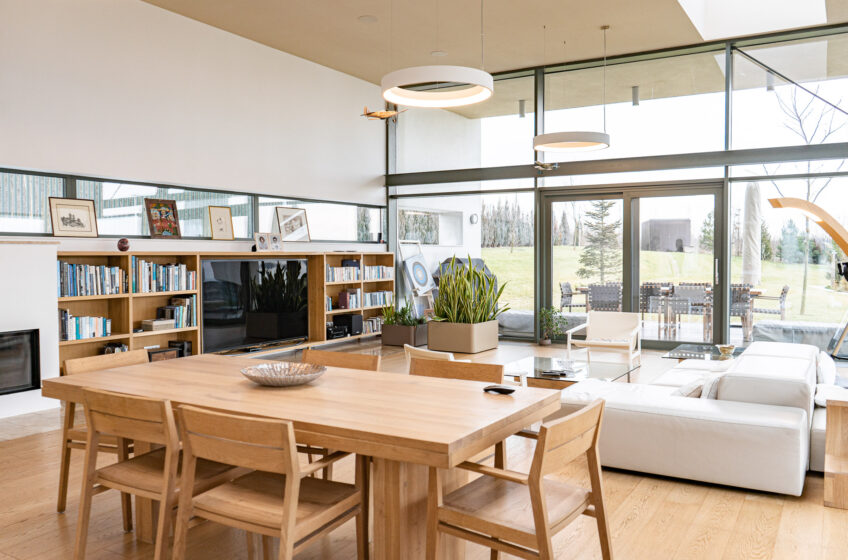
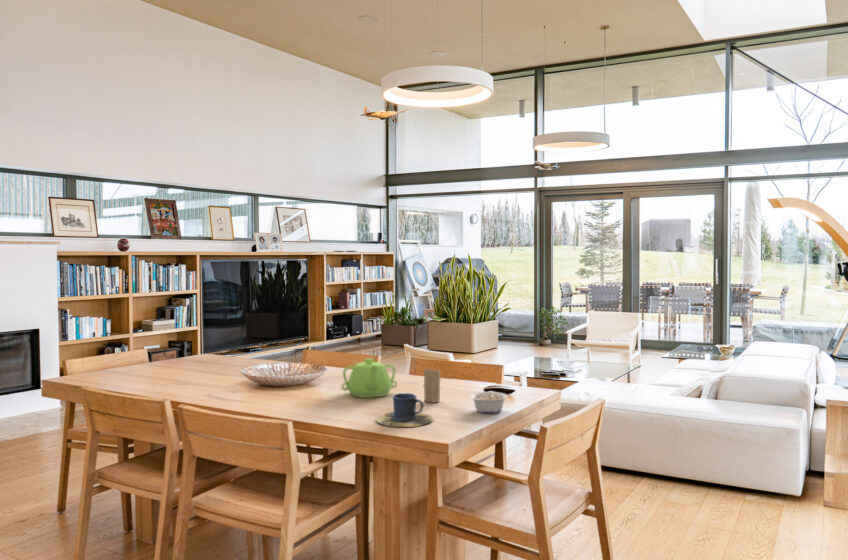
+ cup [375,392,434,428]
+ legume [466,391,508,414]
+ candle [423,368,442,404]
+ teapot [340,357,398,399]
